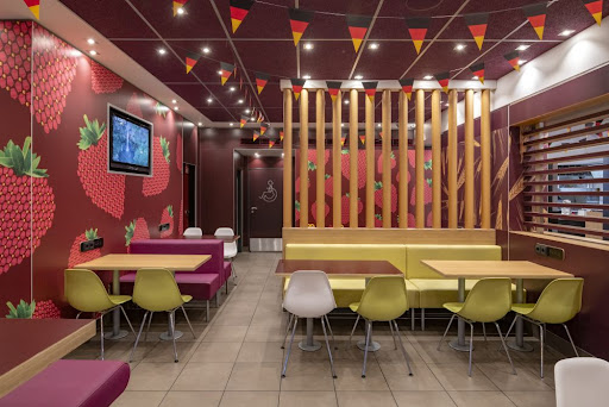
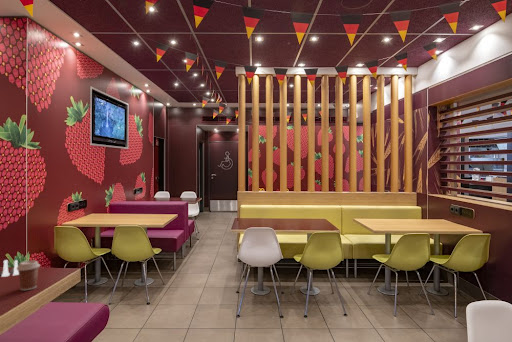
+ coffee cup [17,260,41,291]
+ salt and pepper shaker set [0,259,19,278]
